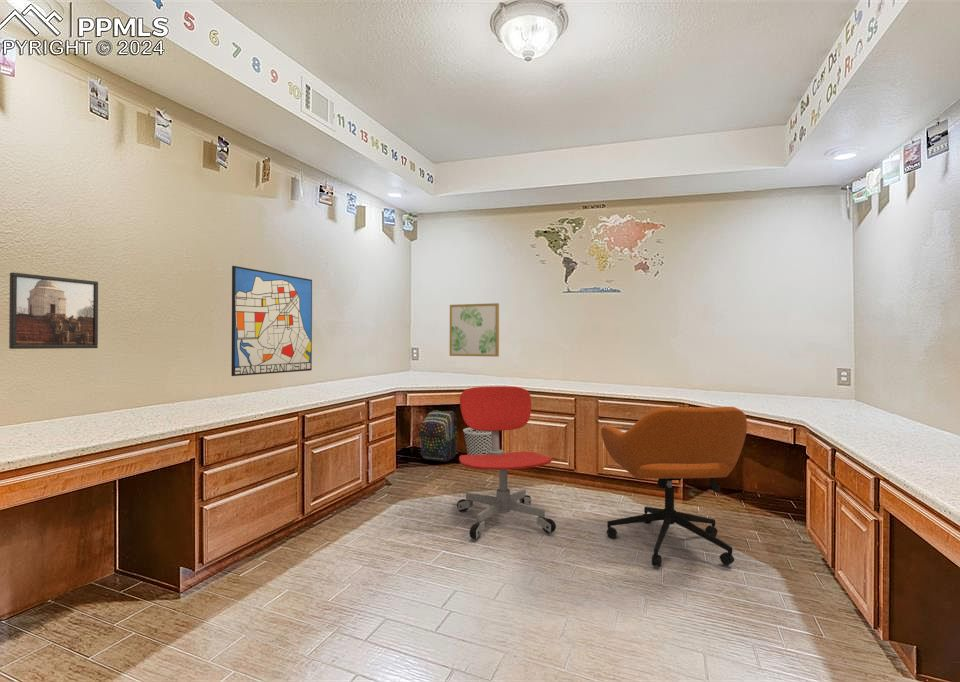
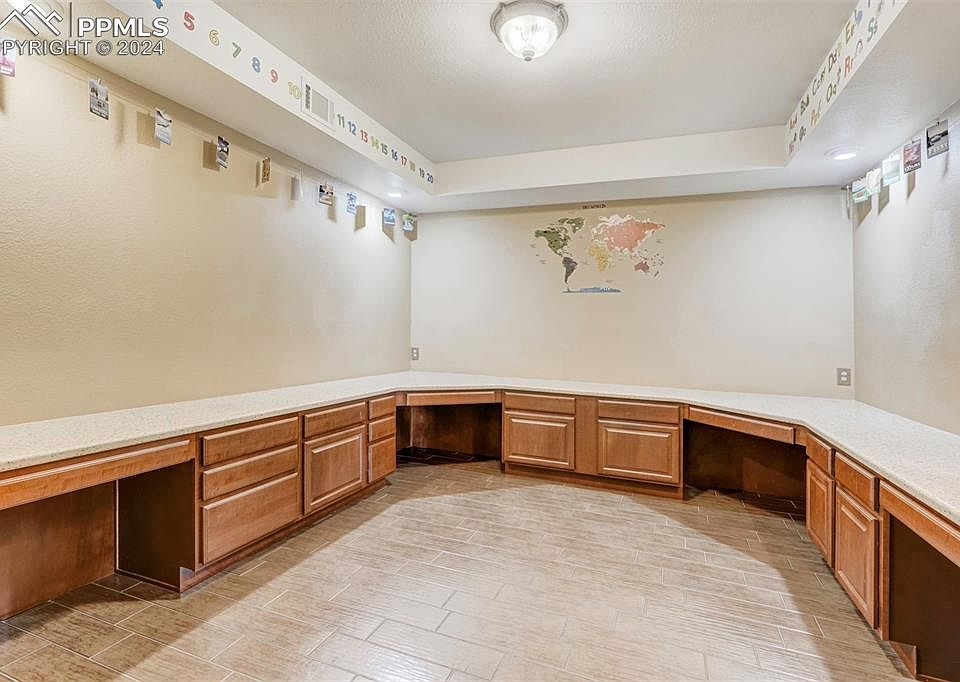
- backpack [418,409,458,463]
- wall art [449,302,500,358]
- wastebasket [462,427,492,455]
- wall art [230,265,313,377]
- office chair [600,406,748,568]
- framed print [8,271,99,350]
- office chair [456,385,557,540]
